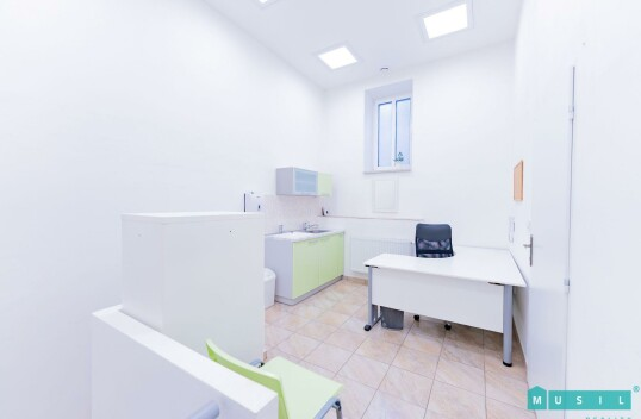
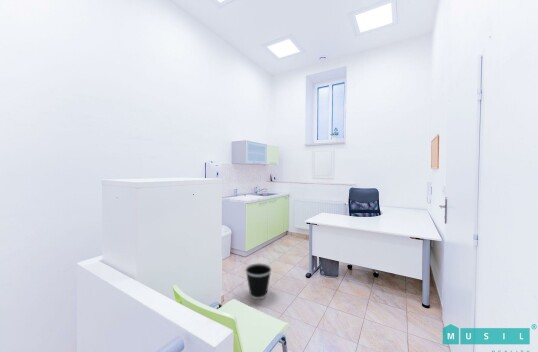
+ wastebasket [244,262,273,300]
